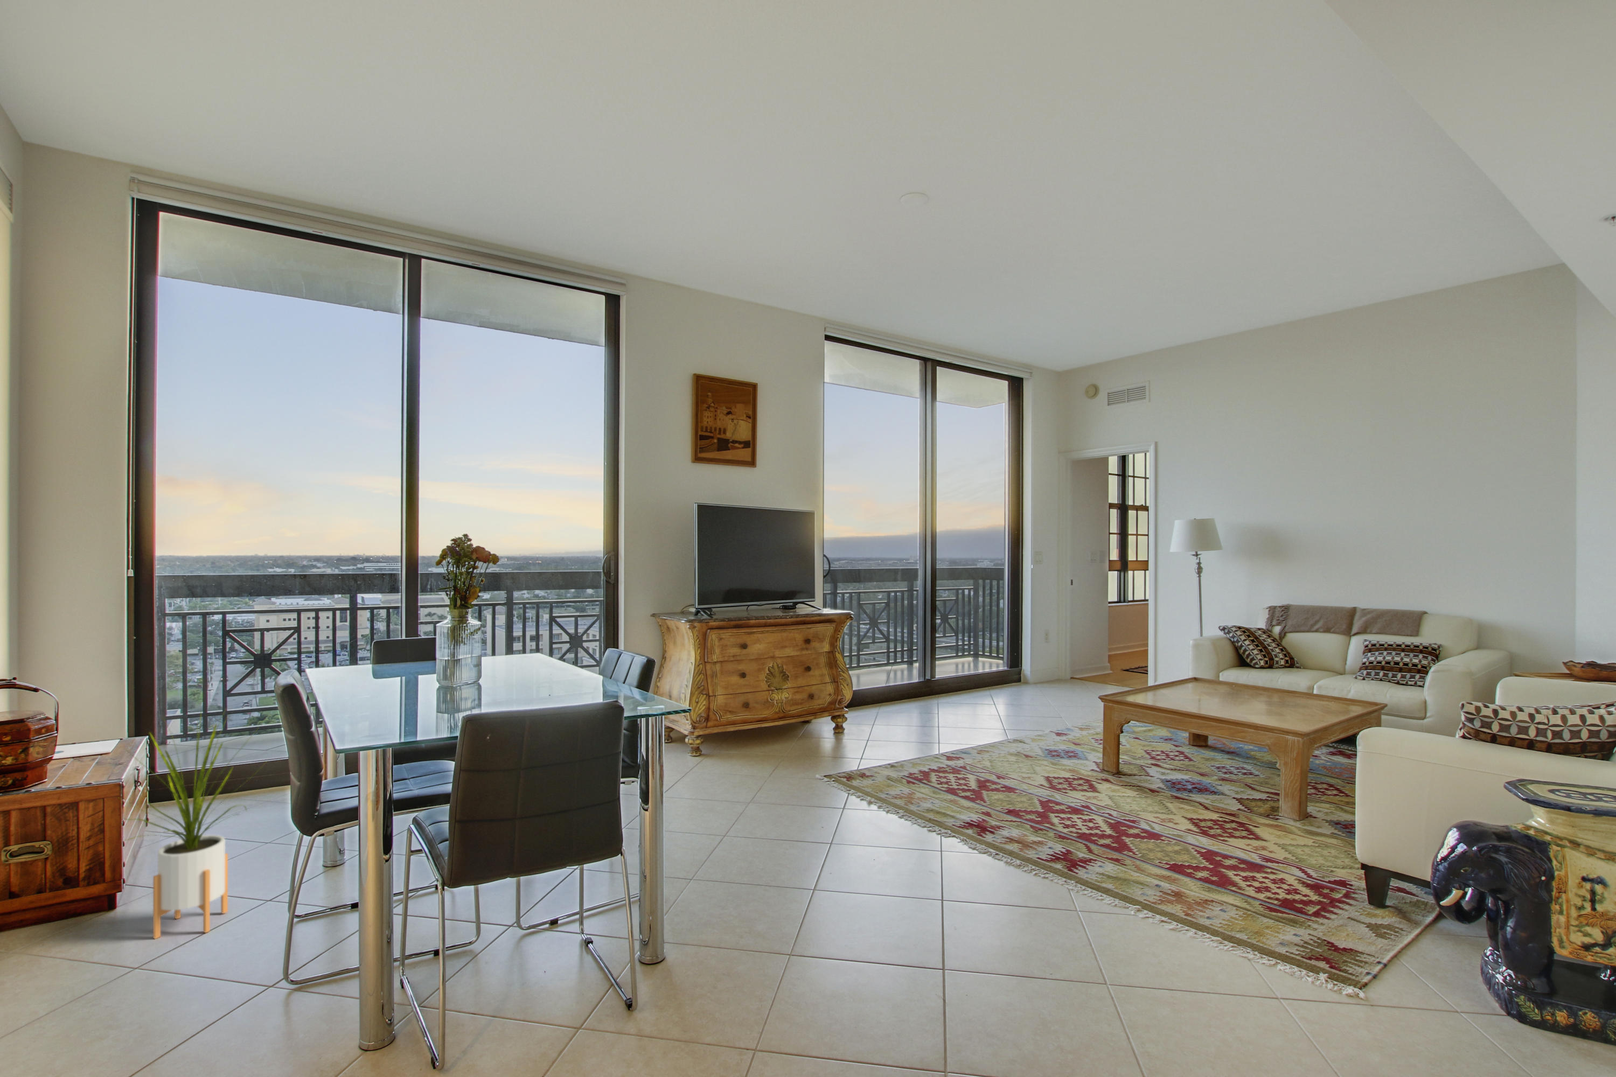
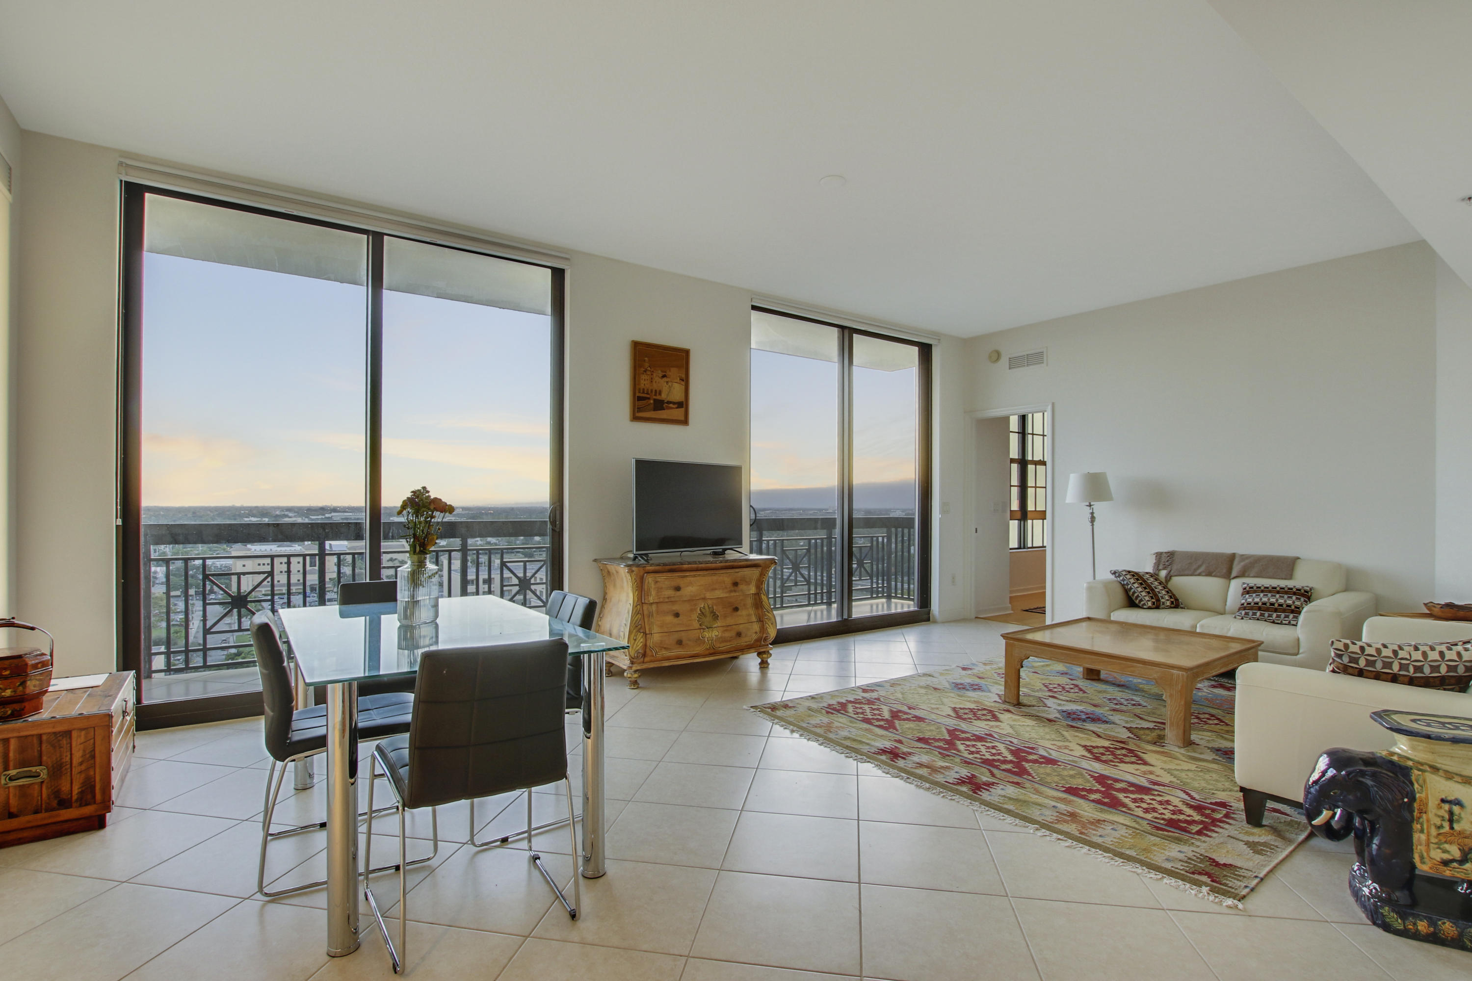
- house plant [117,709,269,940]
